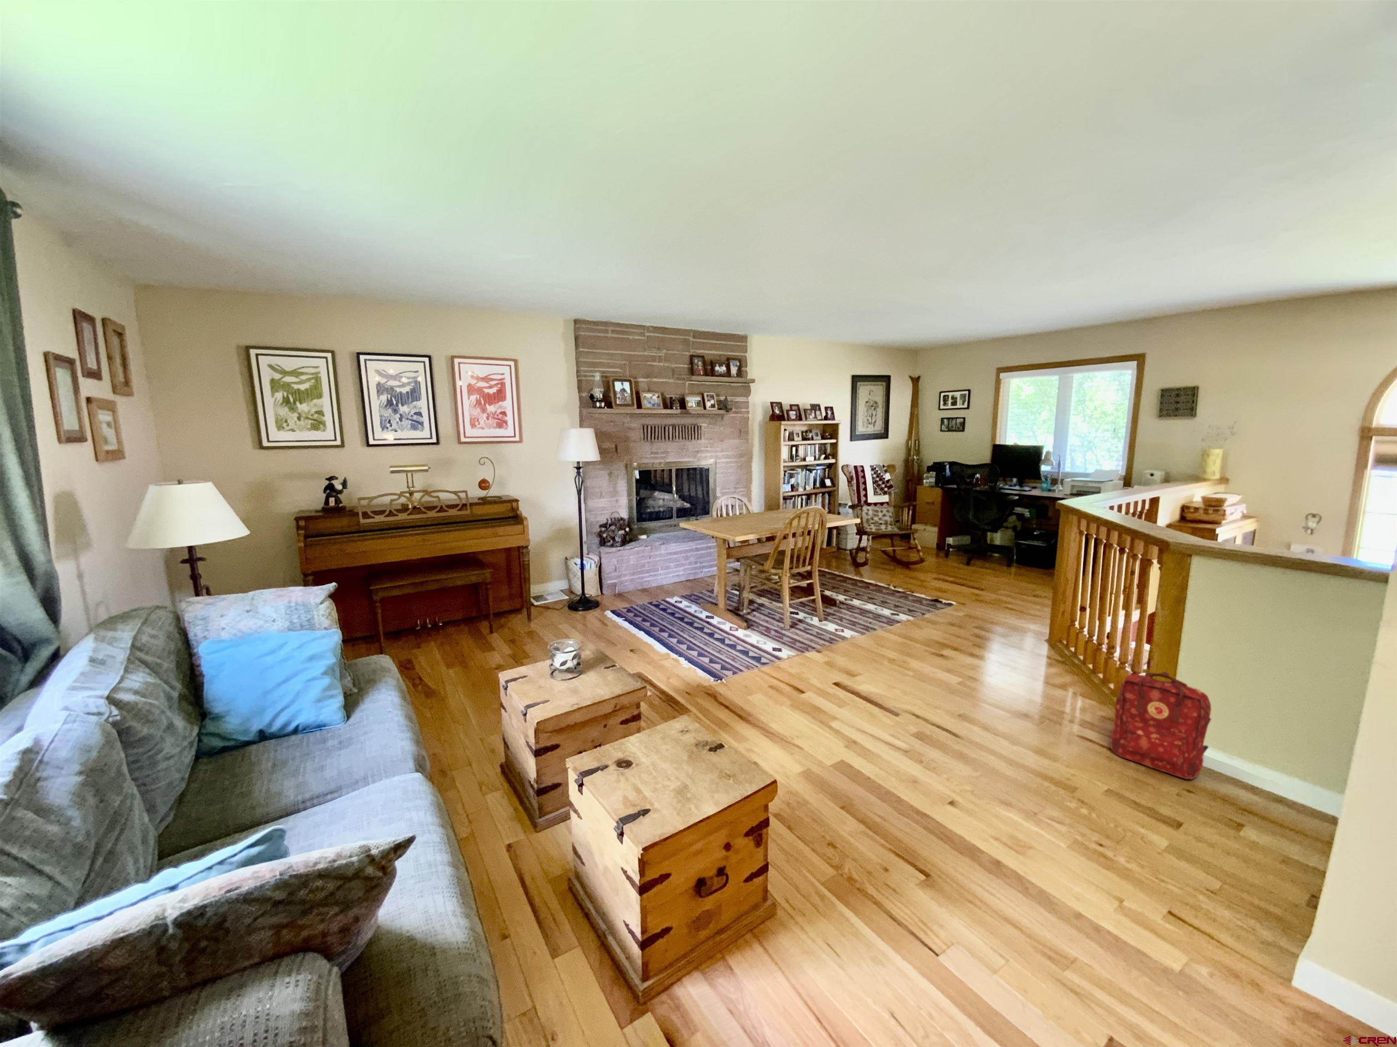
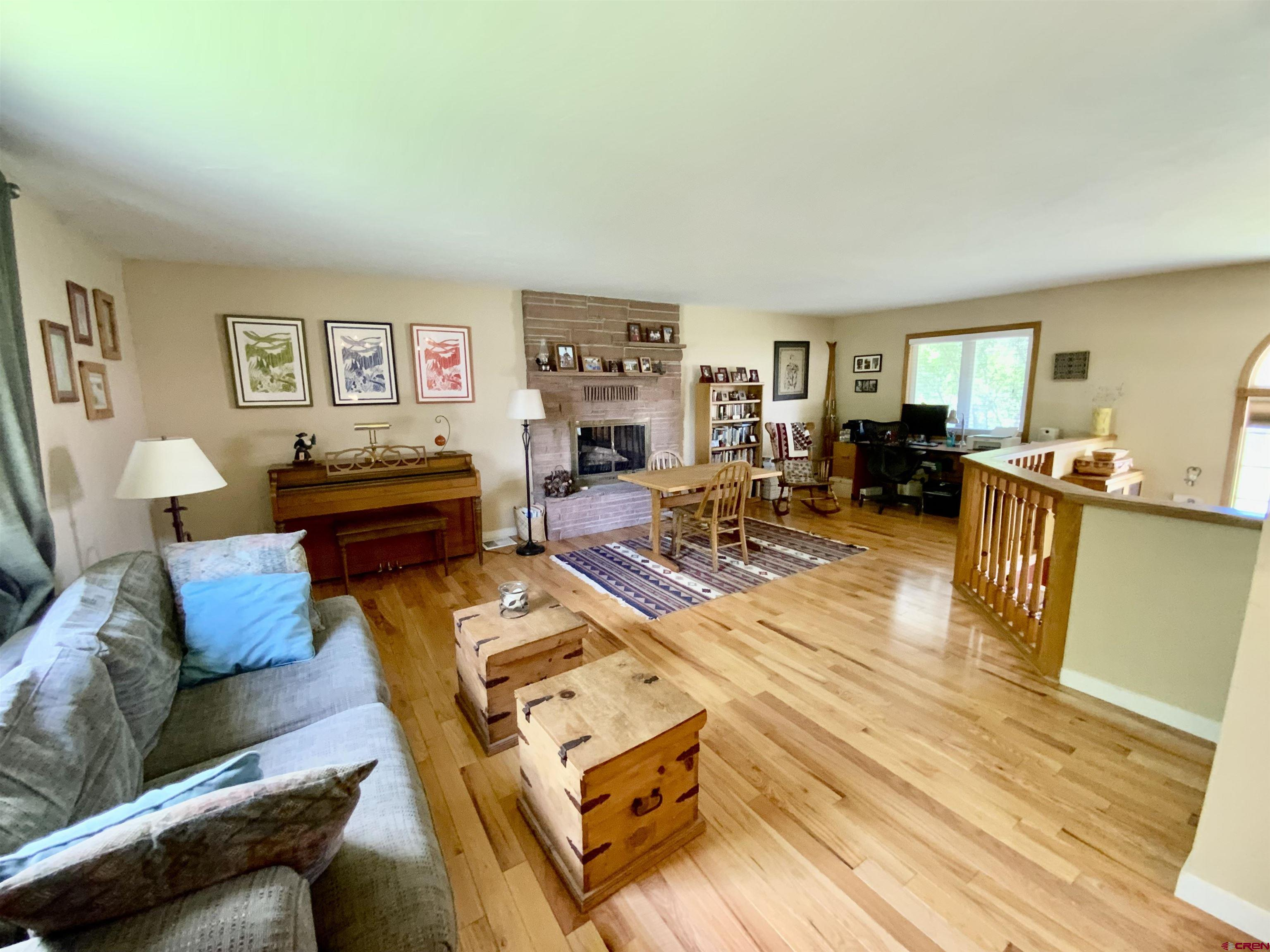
- backpack [1110,671,1212,780]
